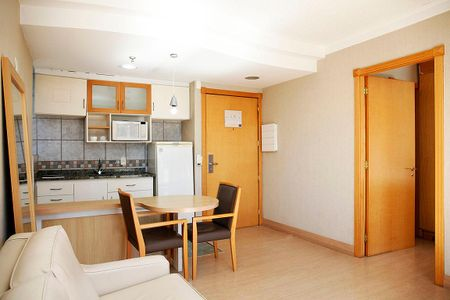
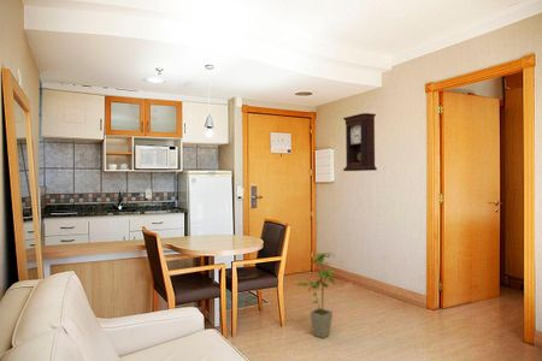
+ house plant [293,251,337,339]
+ pendulum clock [342,112,378,172]
